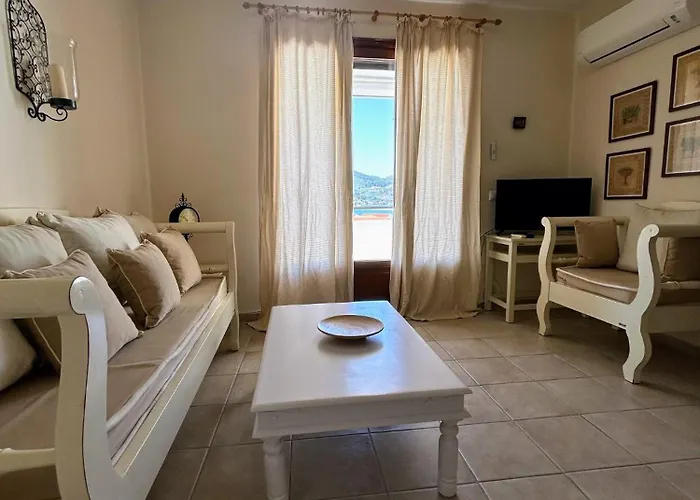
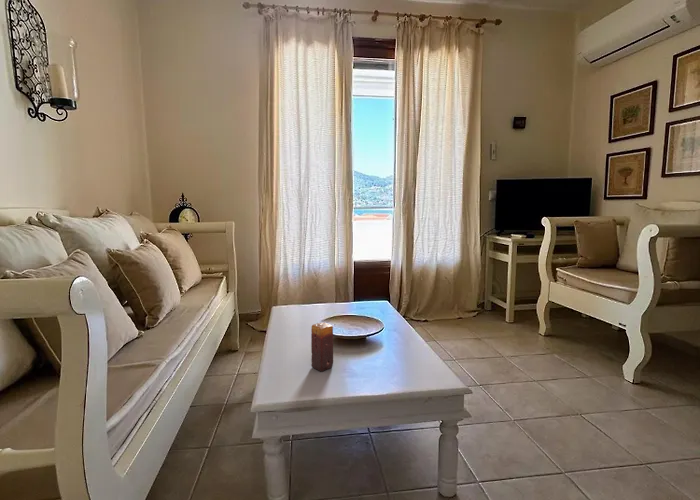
+ candle [310,322,334,372]
